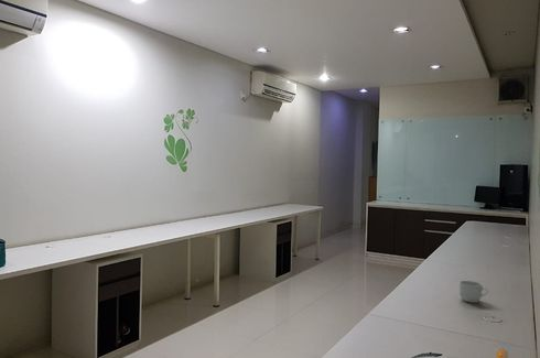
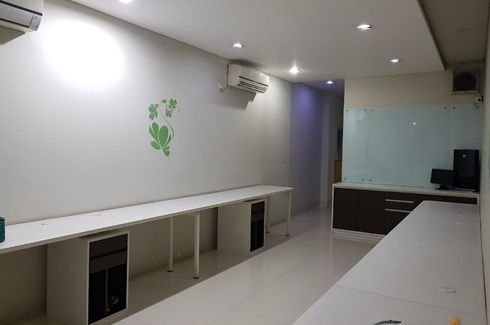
- mug [458,280,489,304]
